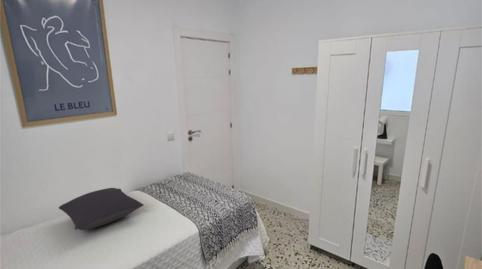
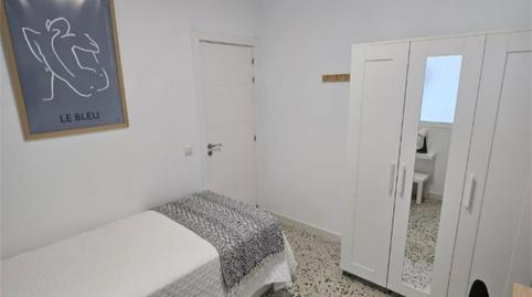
- pillow [58,187,145,231]
